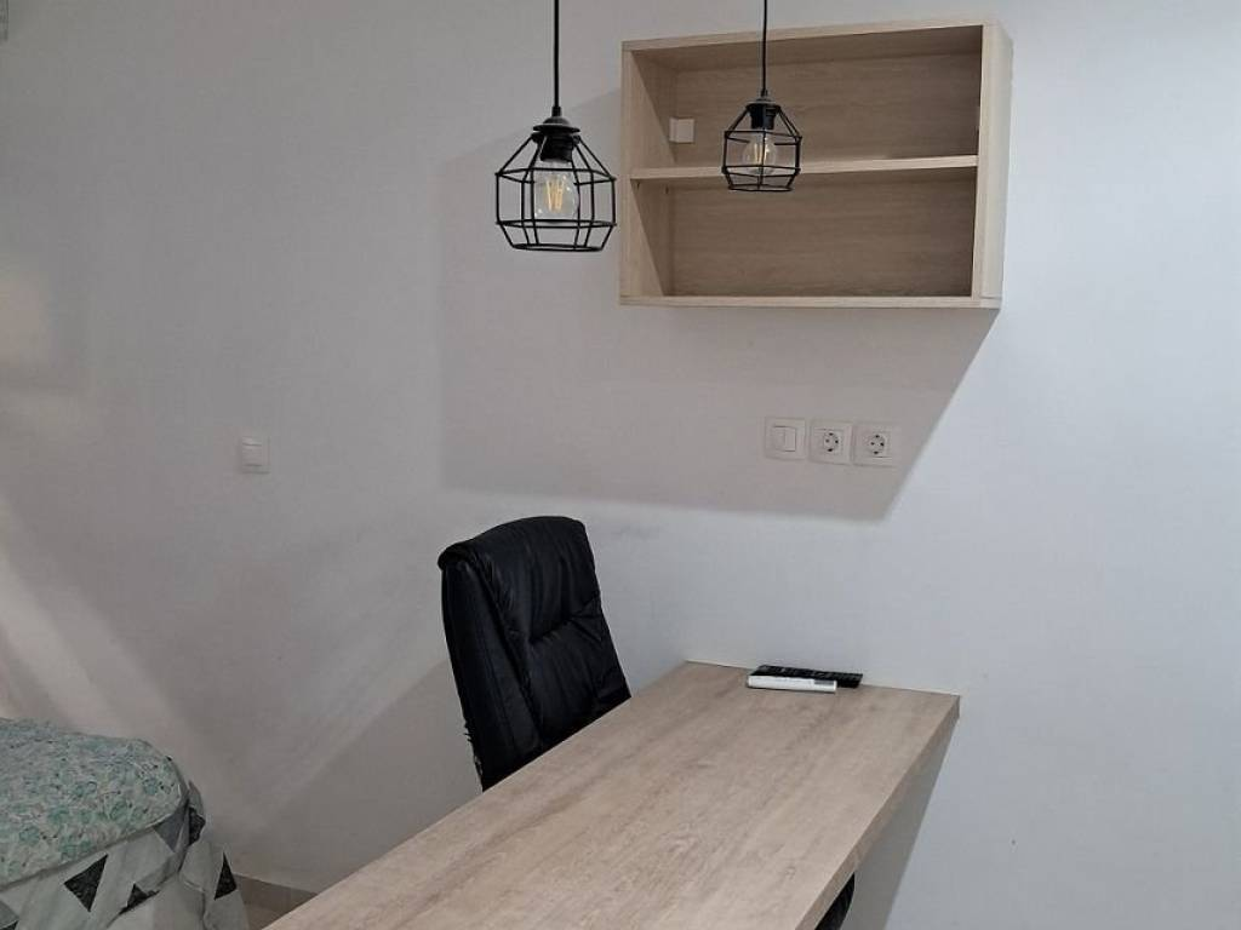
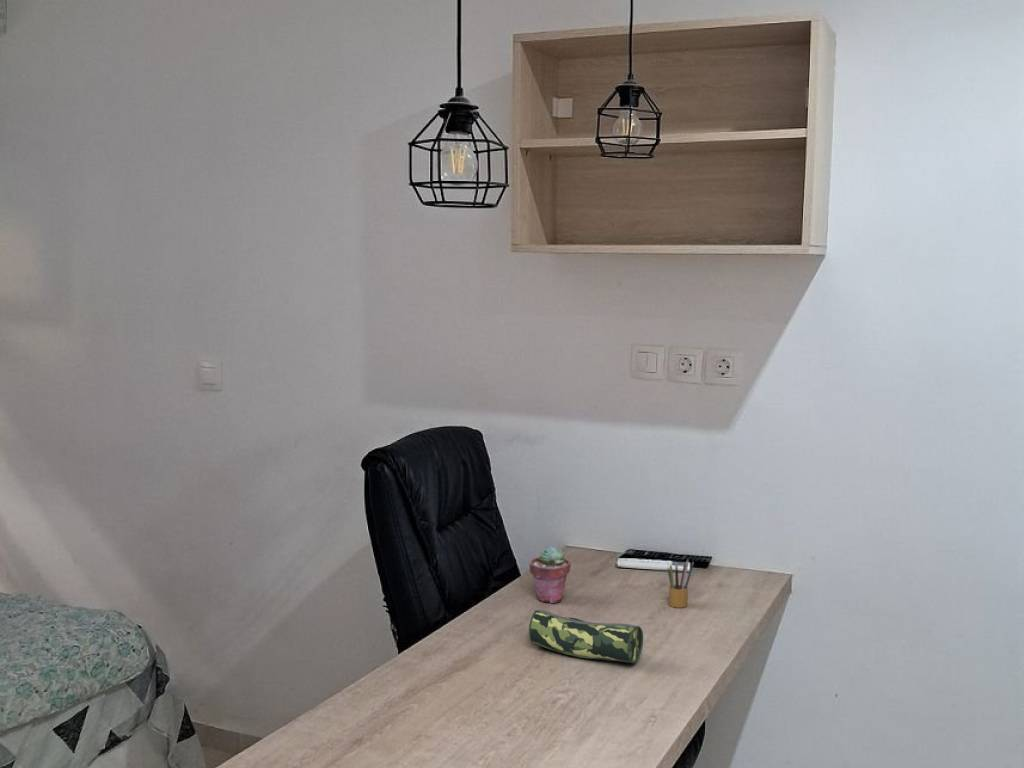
+ potted succulent [529,545,571,604]
+ pencil case [528,608,644,664]
+ pencil box [667,558,695,609]
